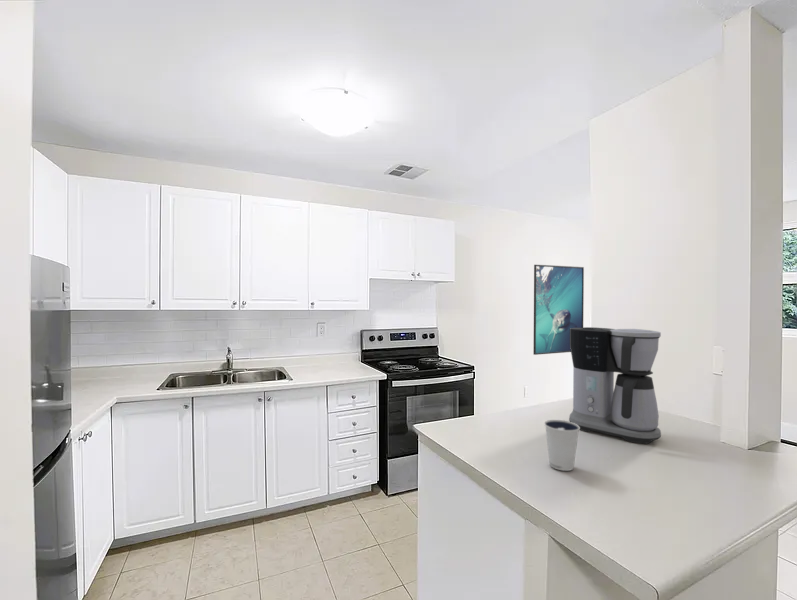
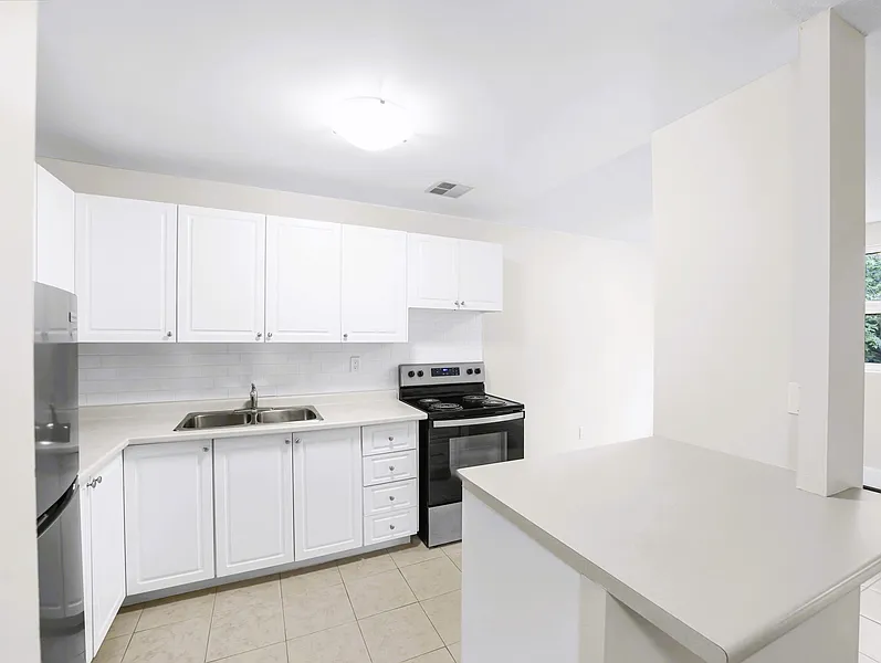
- coffee maker [568,326,662,445]
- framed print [532,264,585,356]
- dixie cup [543,419,580,472]
